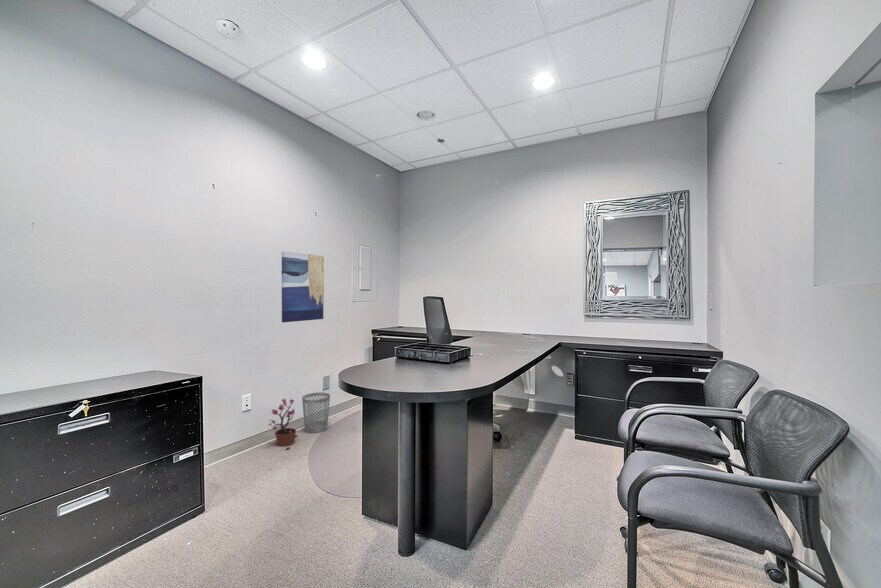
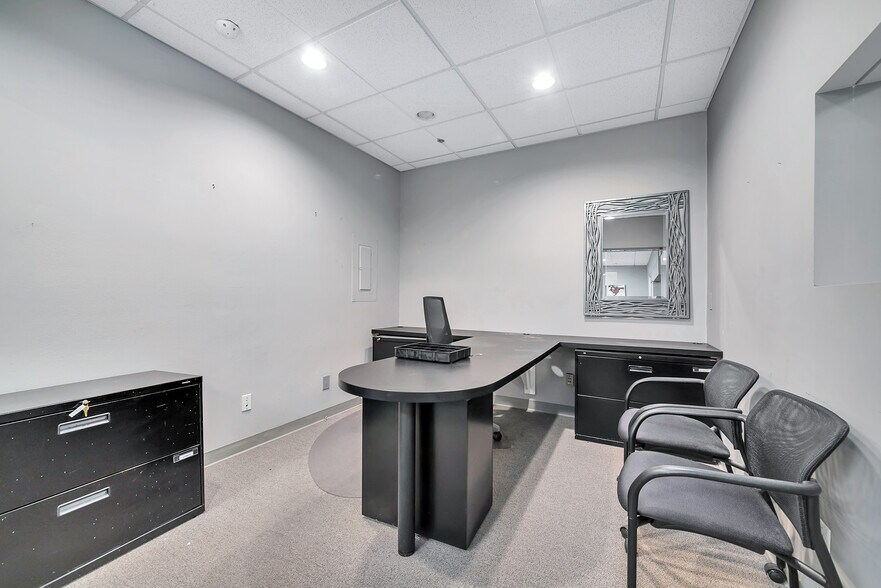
- wall art [281,250,325,323]
- potted plant [267,398,299,451]
- wastebasket [301,391,331,434]
